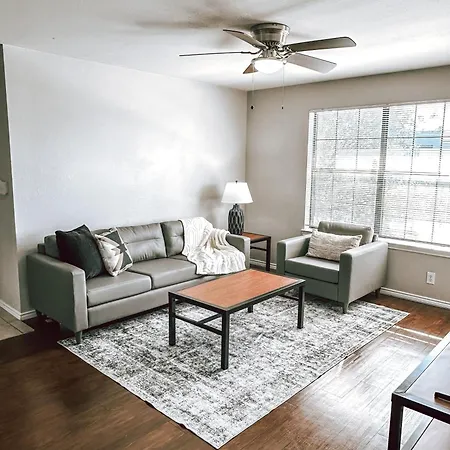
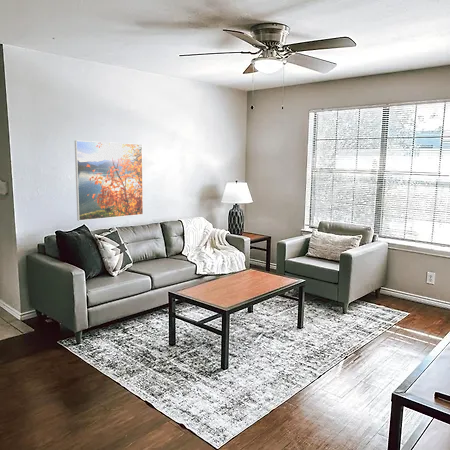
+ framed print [74,140,144,222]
